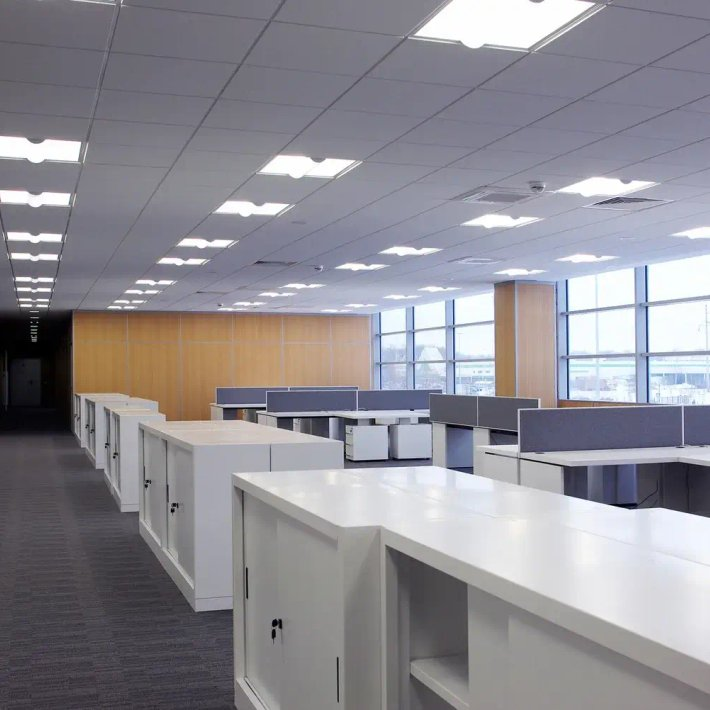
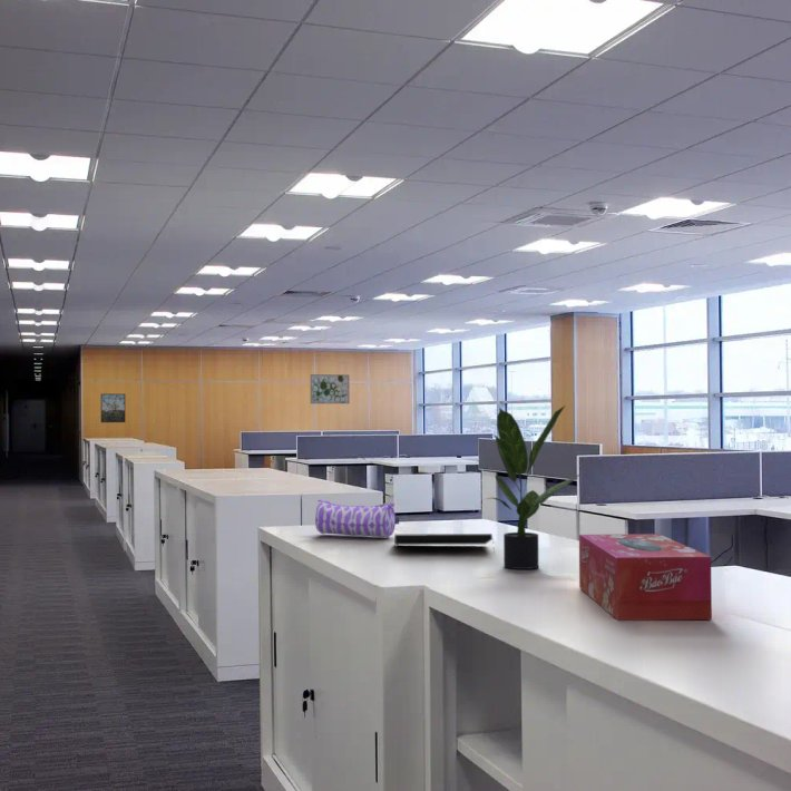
+ tissue box [578,533,713,622]
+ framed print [100,393,126,423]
+ notepad [393,533,496,553]
+ potted plant [486,404,583,570]
+ pencil case [314,499,400,538]
+ wall art [310,373,350,404]
